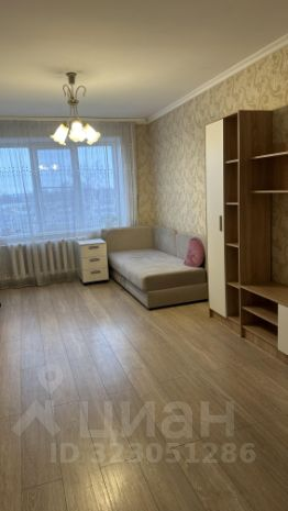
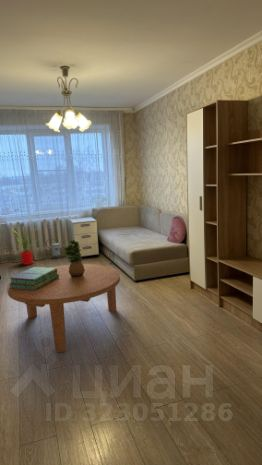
+ house plant [11,221,40,266]
+ watering can [45,237,65,259]
+ coffee table [6,263,121,353]
+ potted plant [63,239,85,279]
+ stack of books [8,266,59,290]
